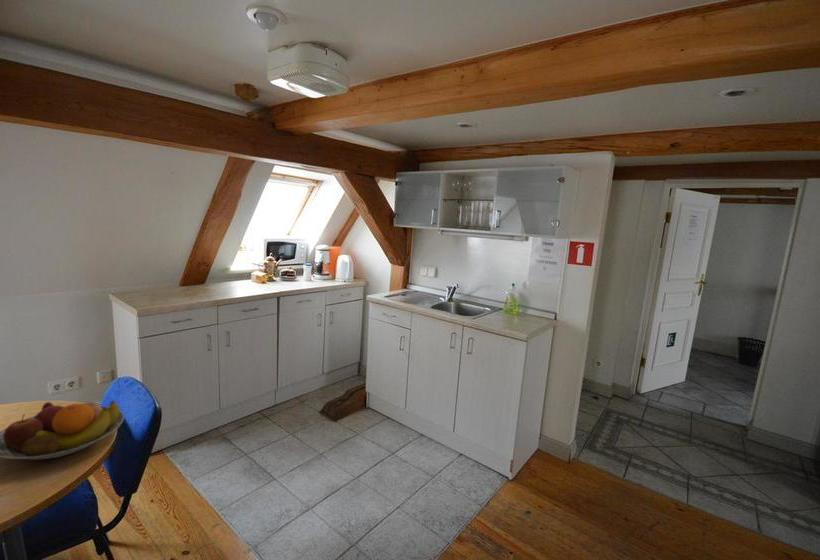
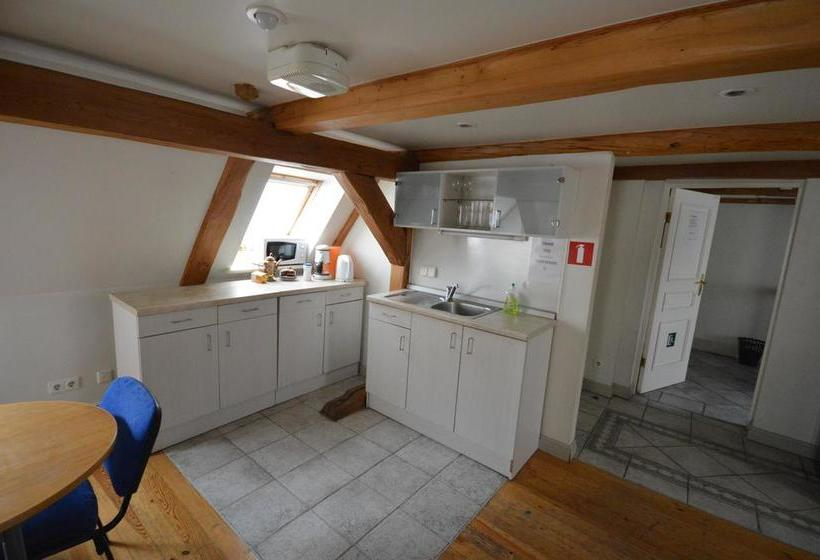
- fruit bowl [0,400,125,460]
